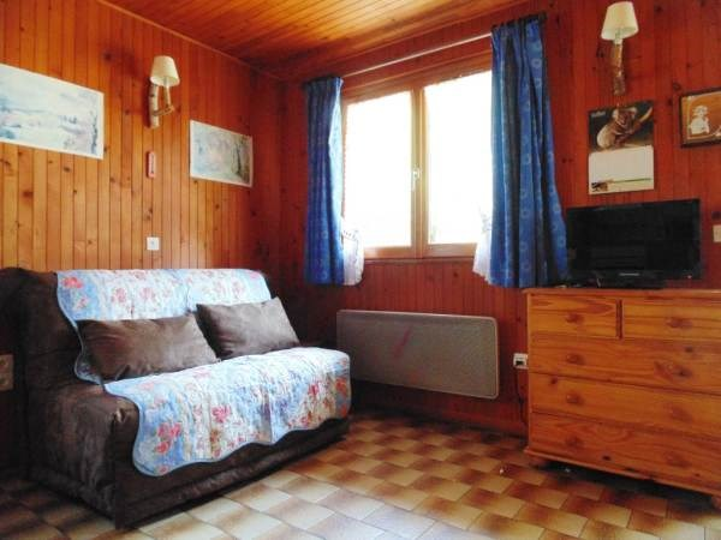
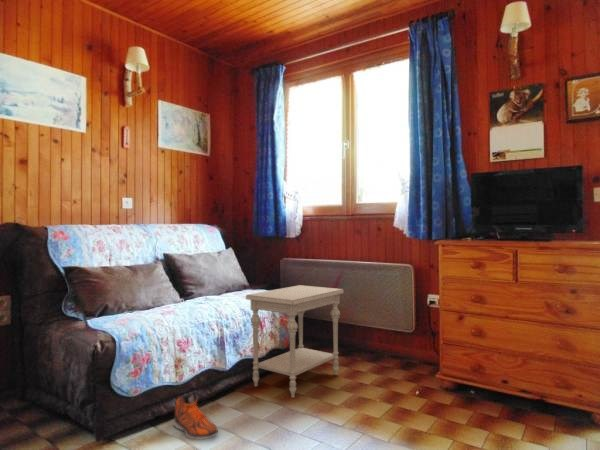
+ sneaker [172,390,219,441]
+ side table [245,284,345,399]
